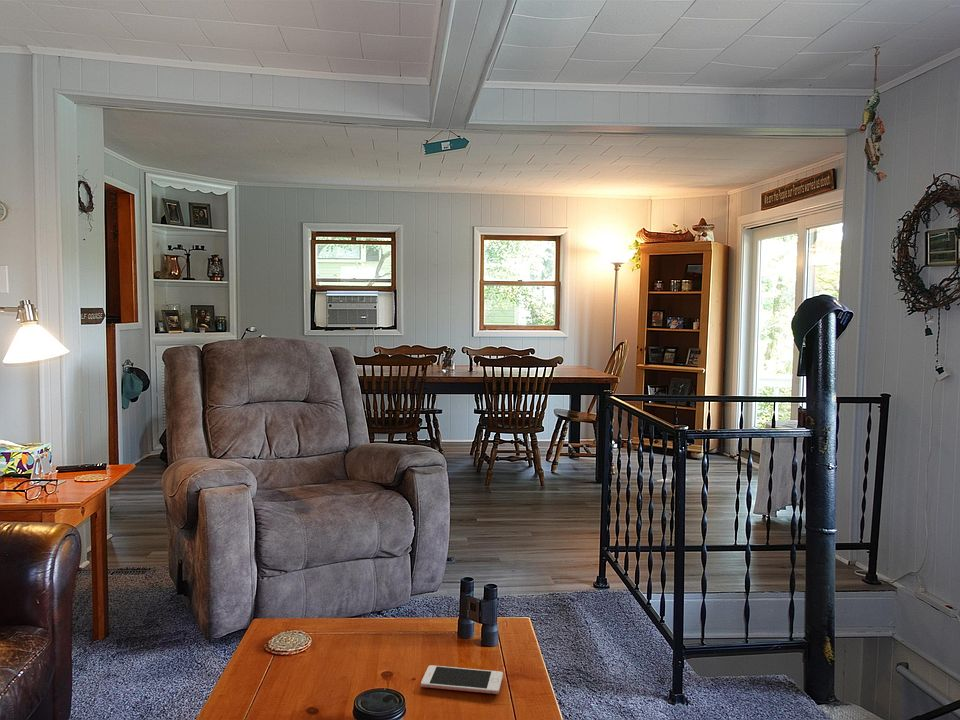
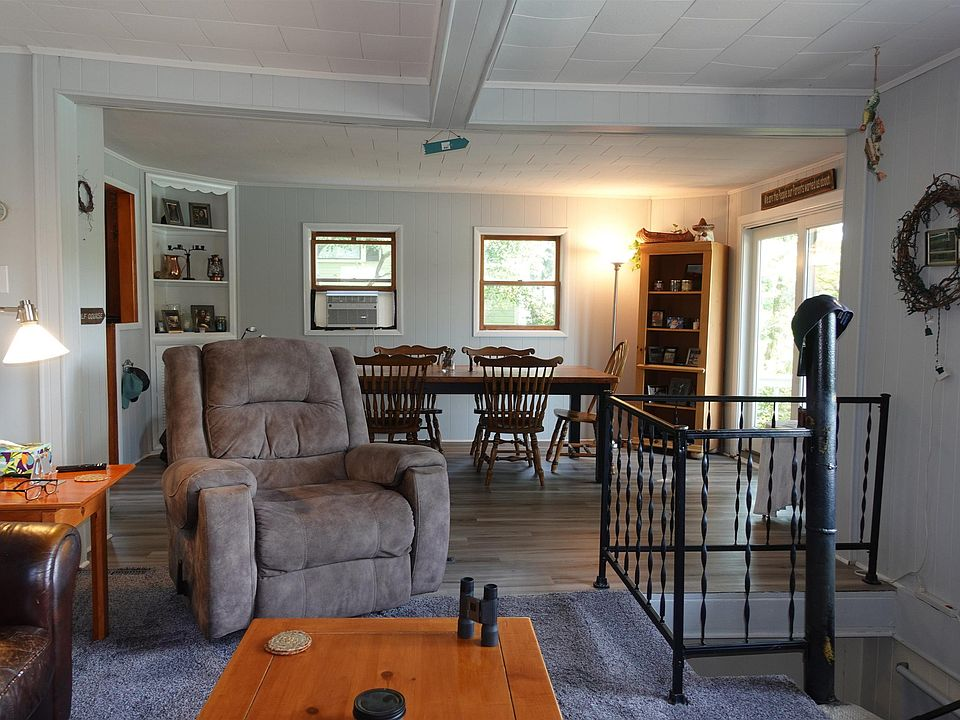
- cell phone [420,664,504,695]
